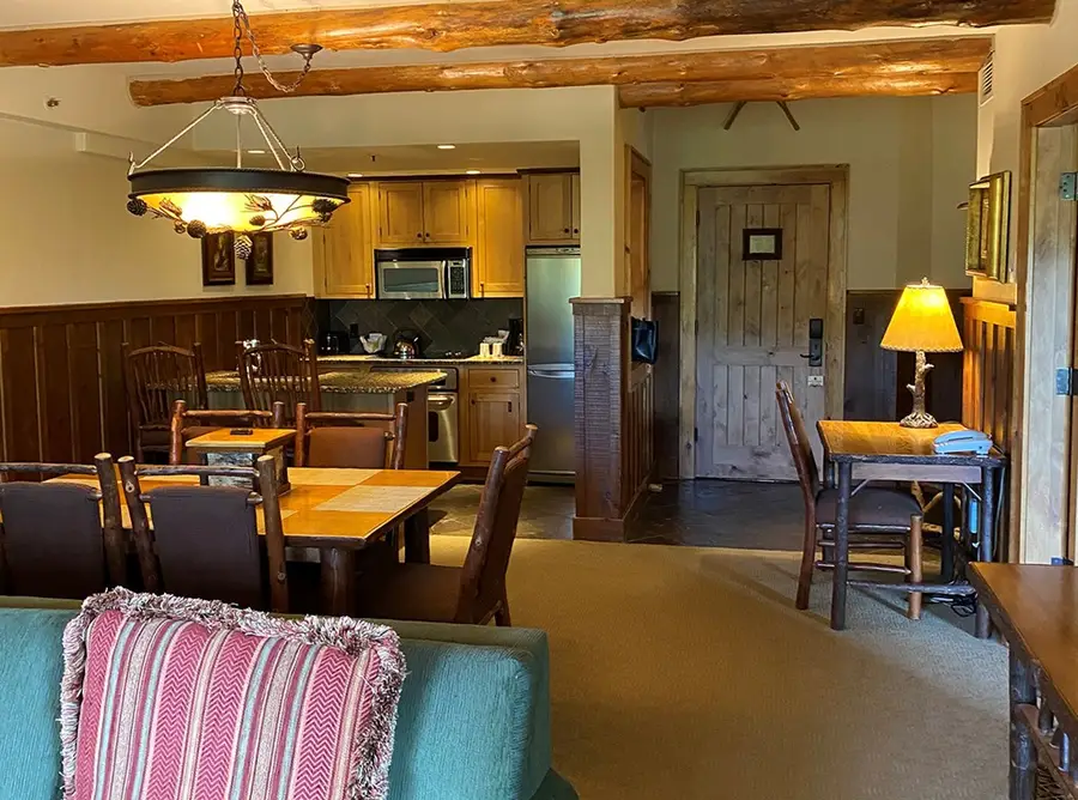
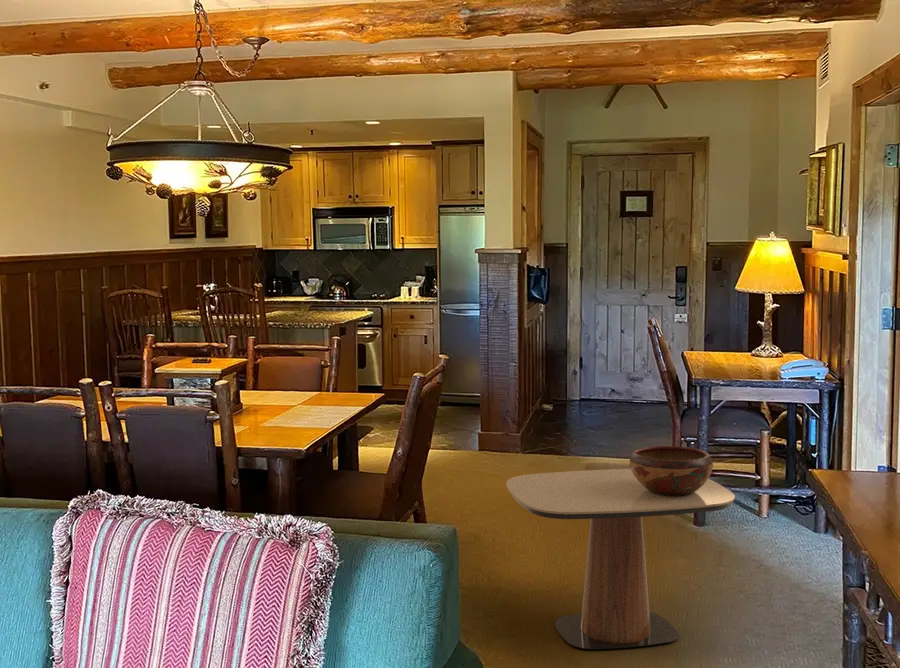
+ decorative bowl [629,445,714,496]
+ side table [505,468,736,650]
